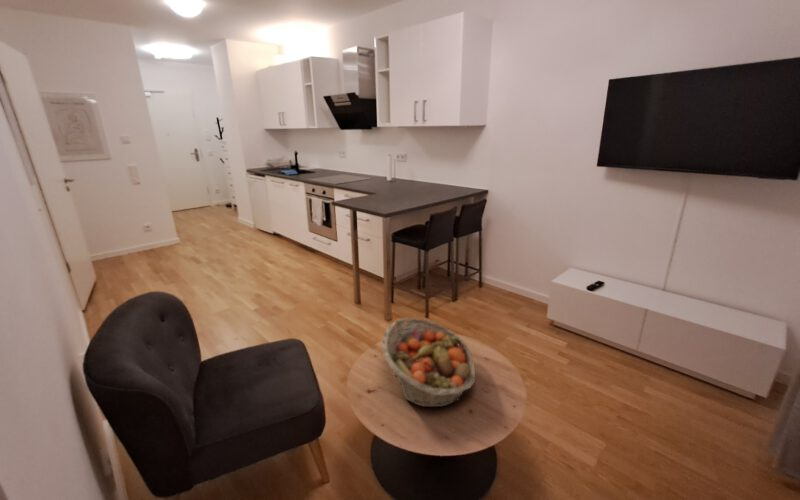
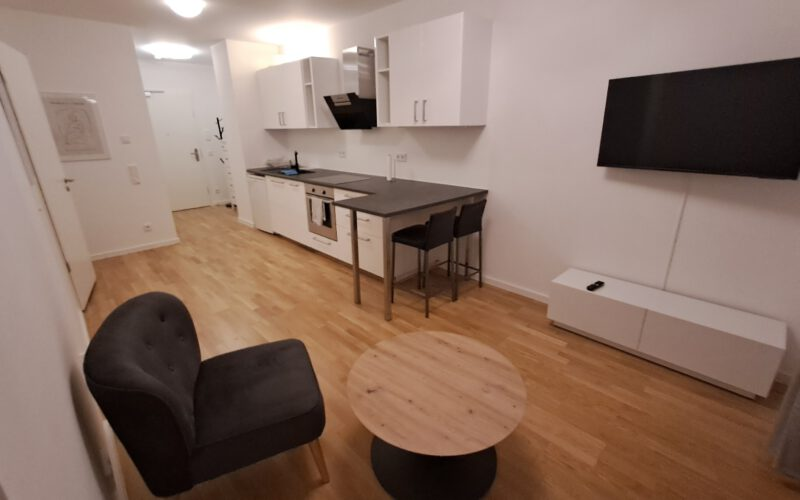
- fruit basket [381,317,476,408]
